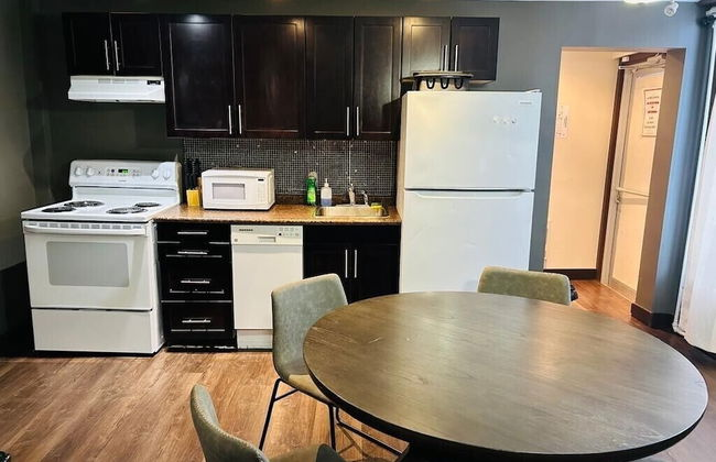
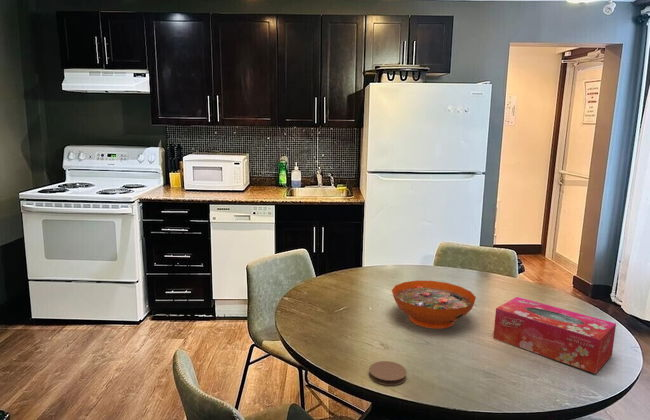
+ tissue box [492,296,617,375]
+ decorative bowl [391,280,477,330]
+ coaster [368,360,408,386]
